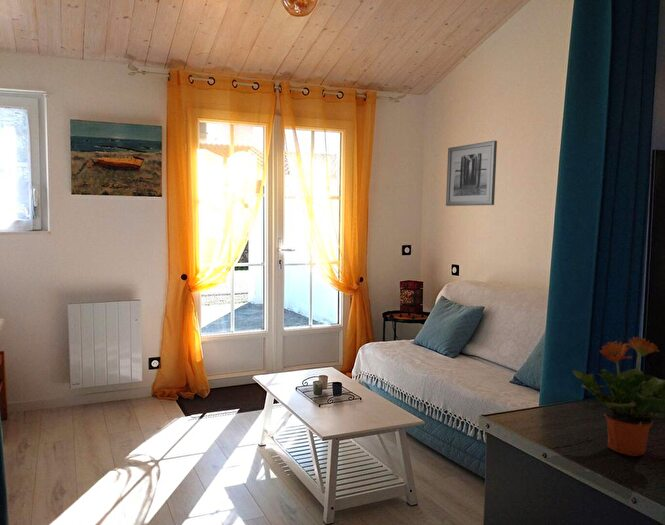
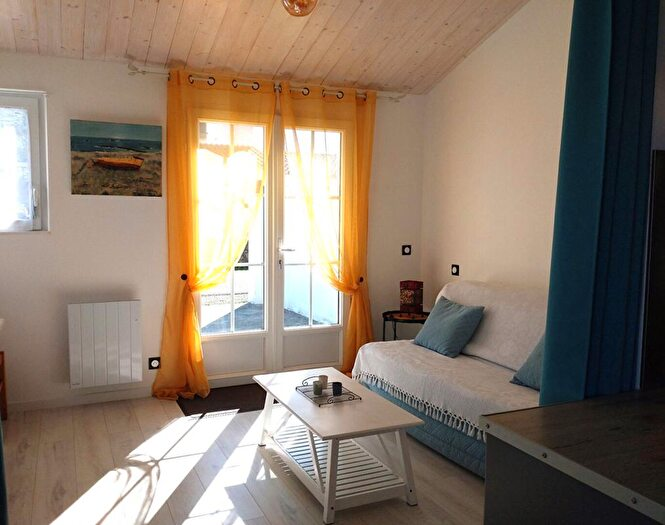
- potted plant [571,336,665,457]
- wall art [445,140,498,207]
